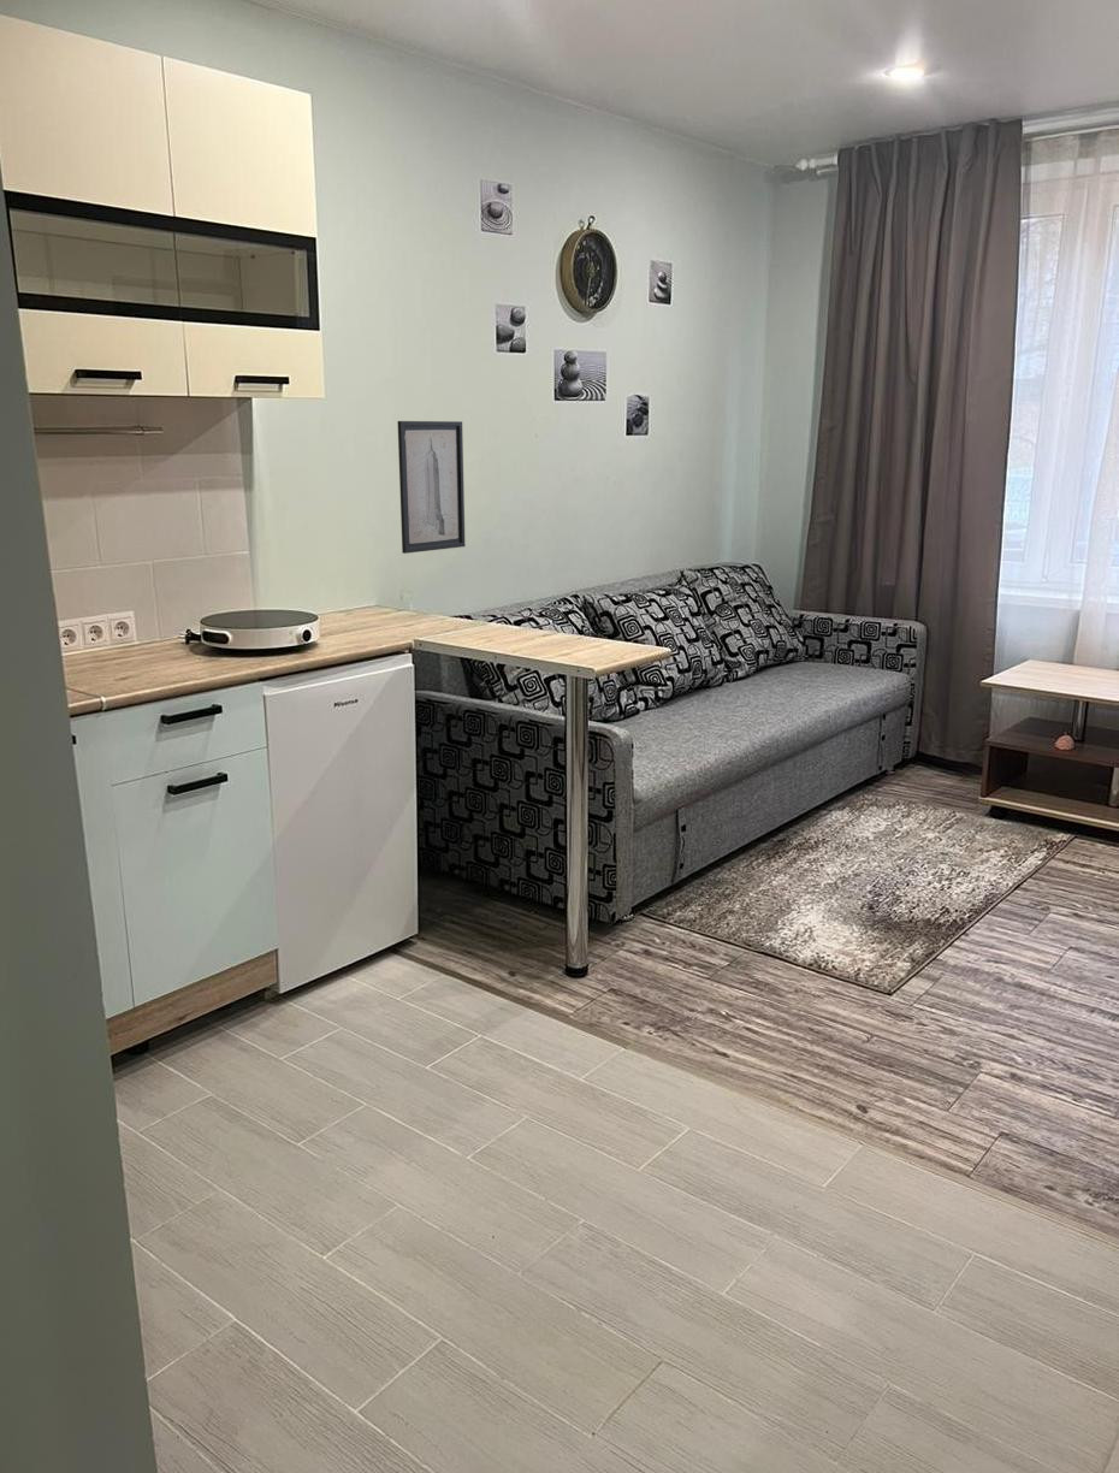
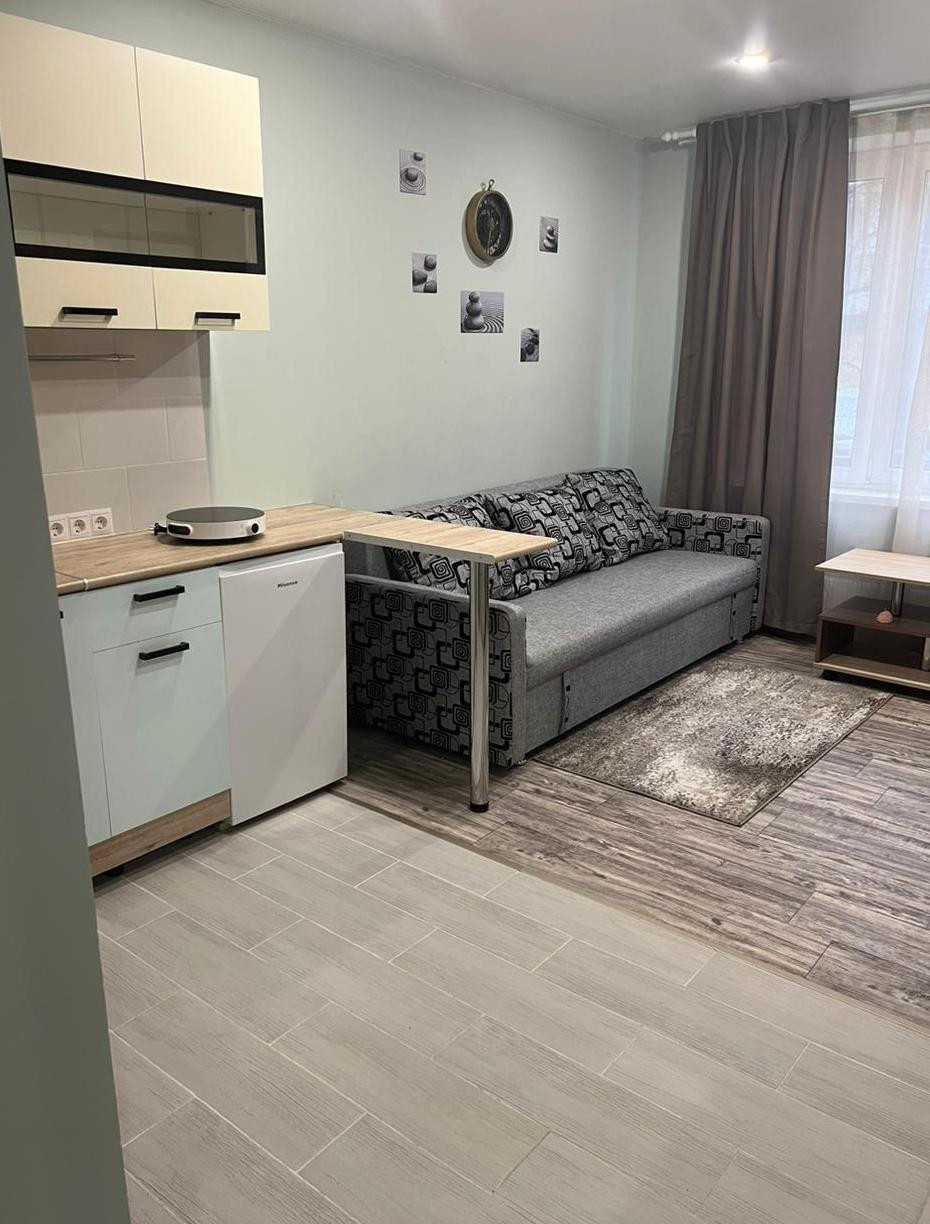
- wall art [396,420,467,555]
